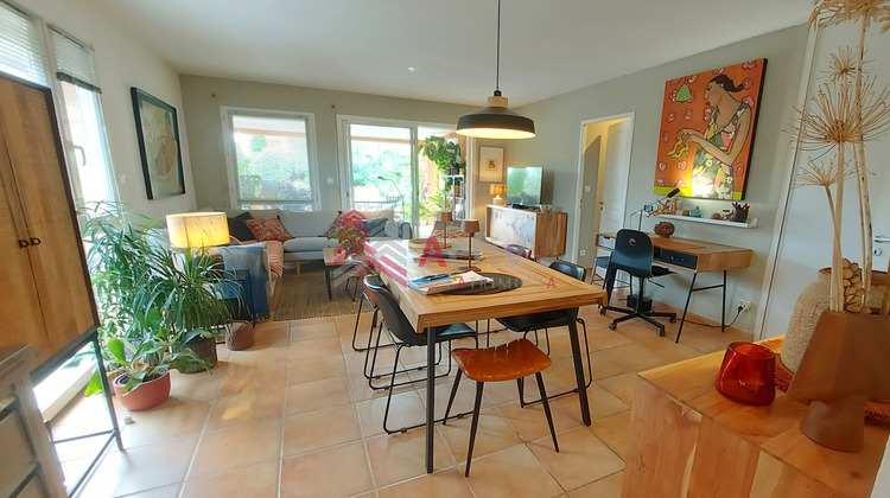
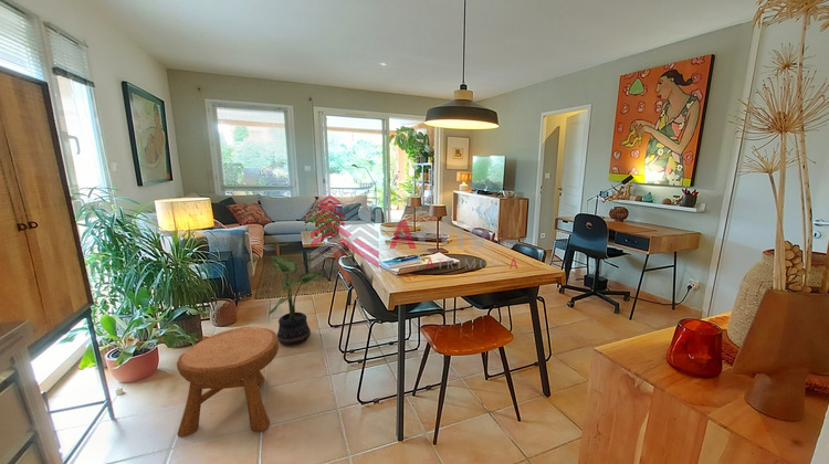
+ potted plant [269,255,326,347]
+ stool [176,326,280,437]
